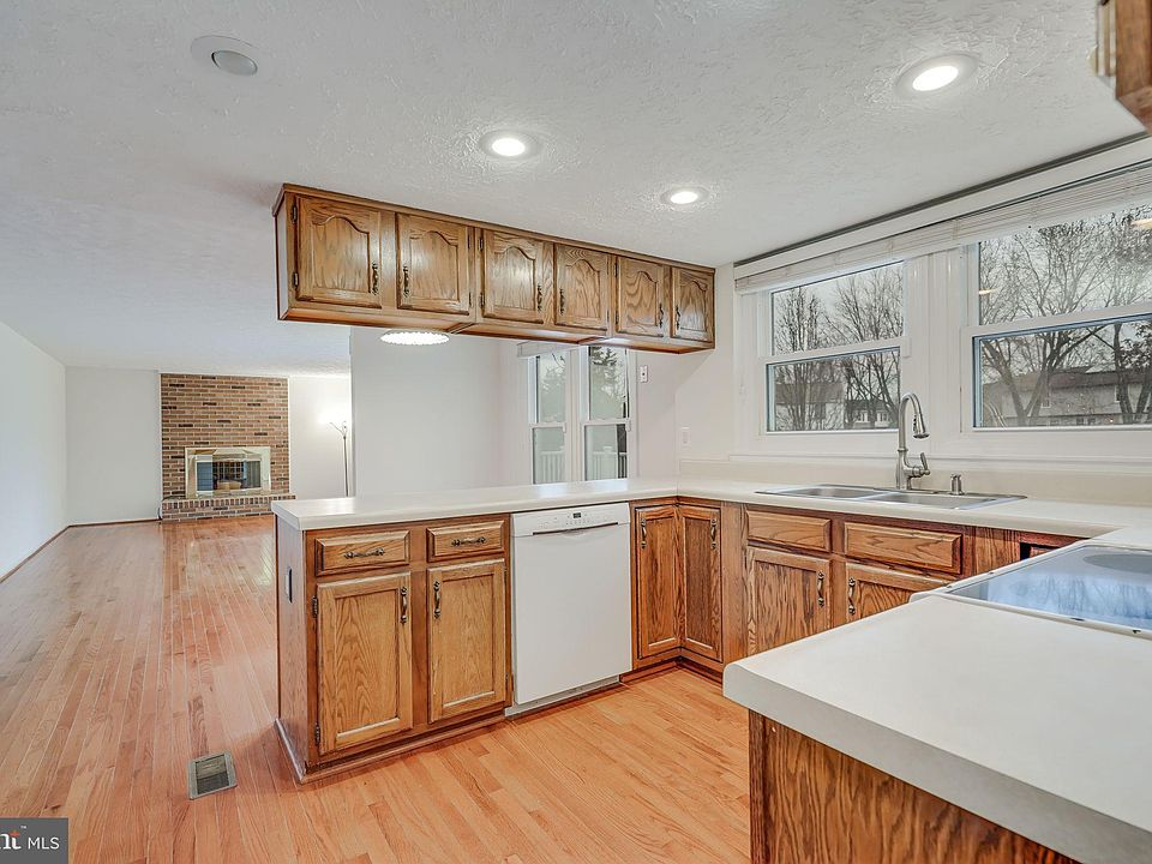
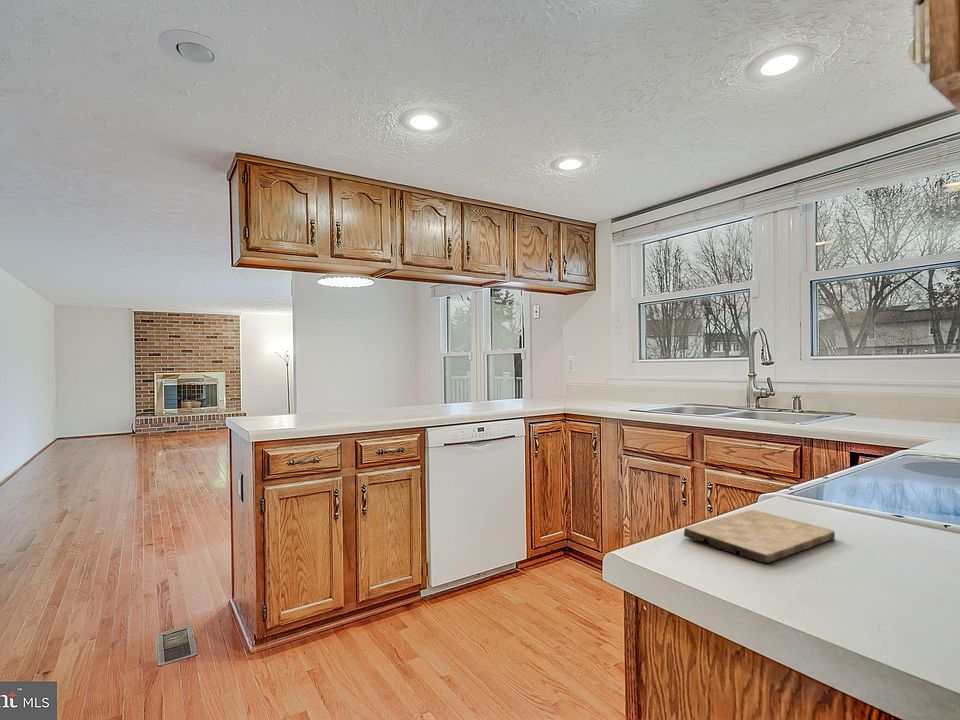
+ cutting board [683,509,836,564]
